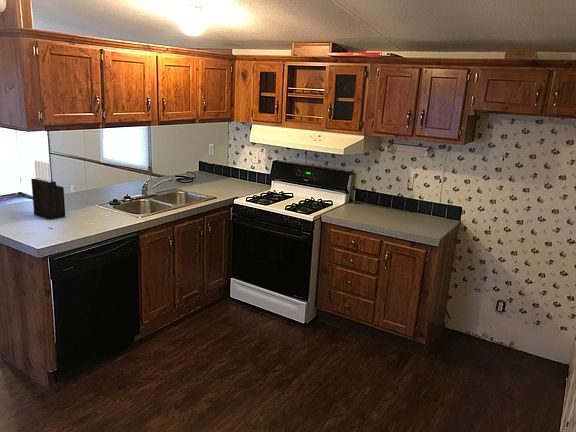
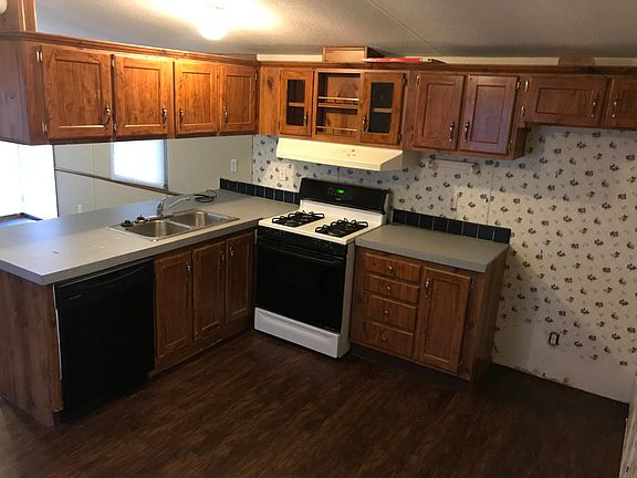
- knife block [30,159,66,220]
